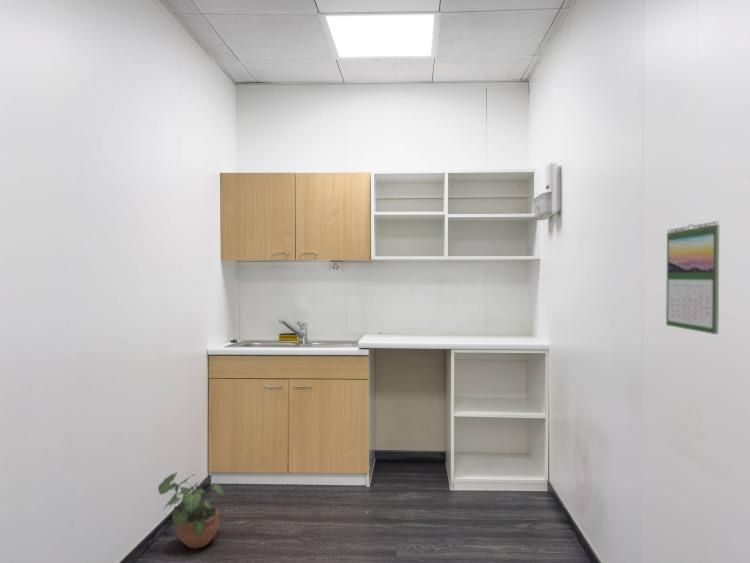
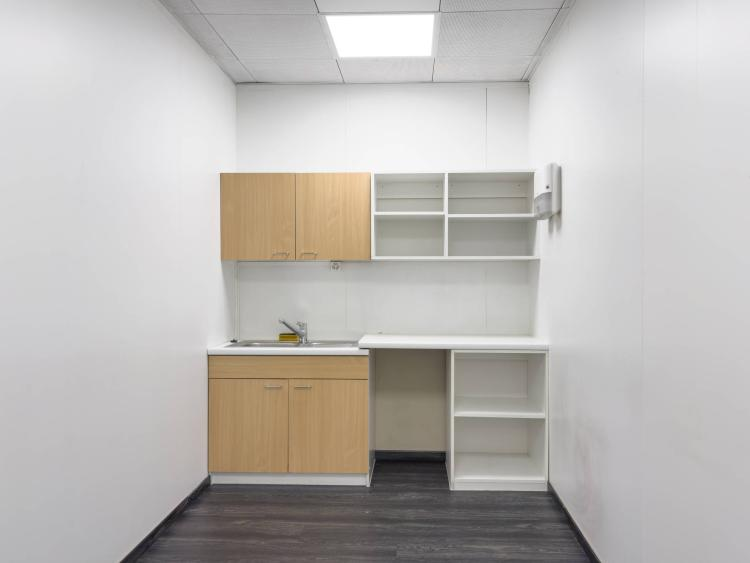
- calendar [665,221,720,335]
- potted plant [157,471,225,549]
